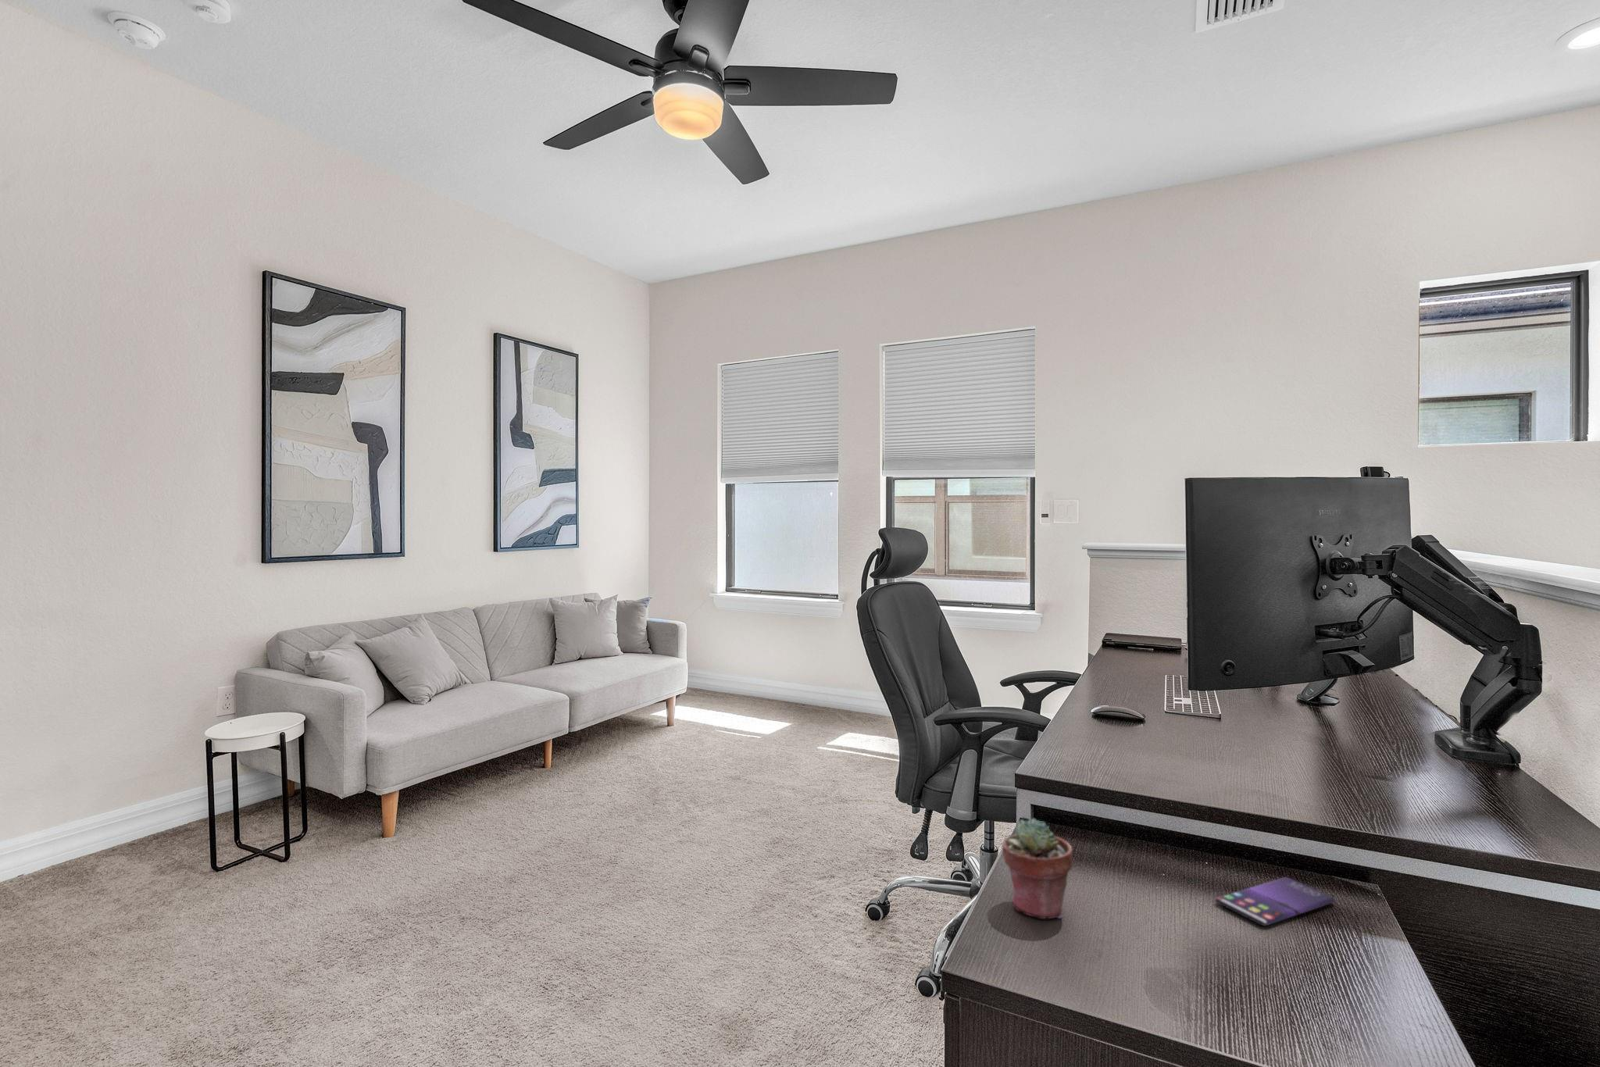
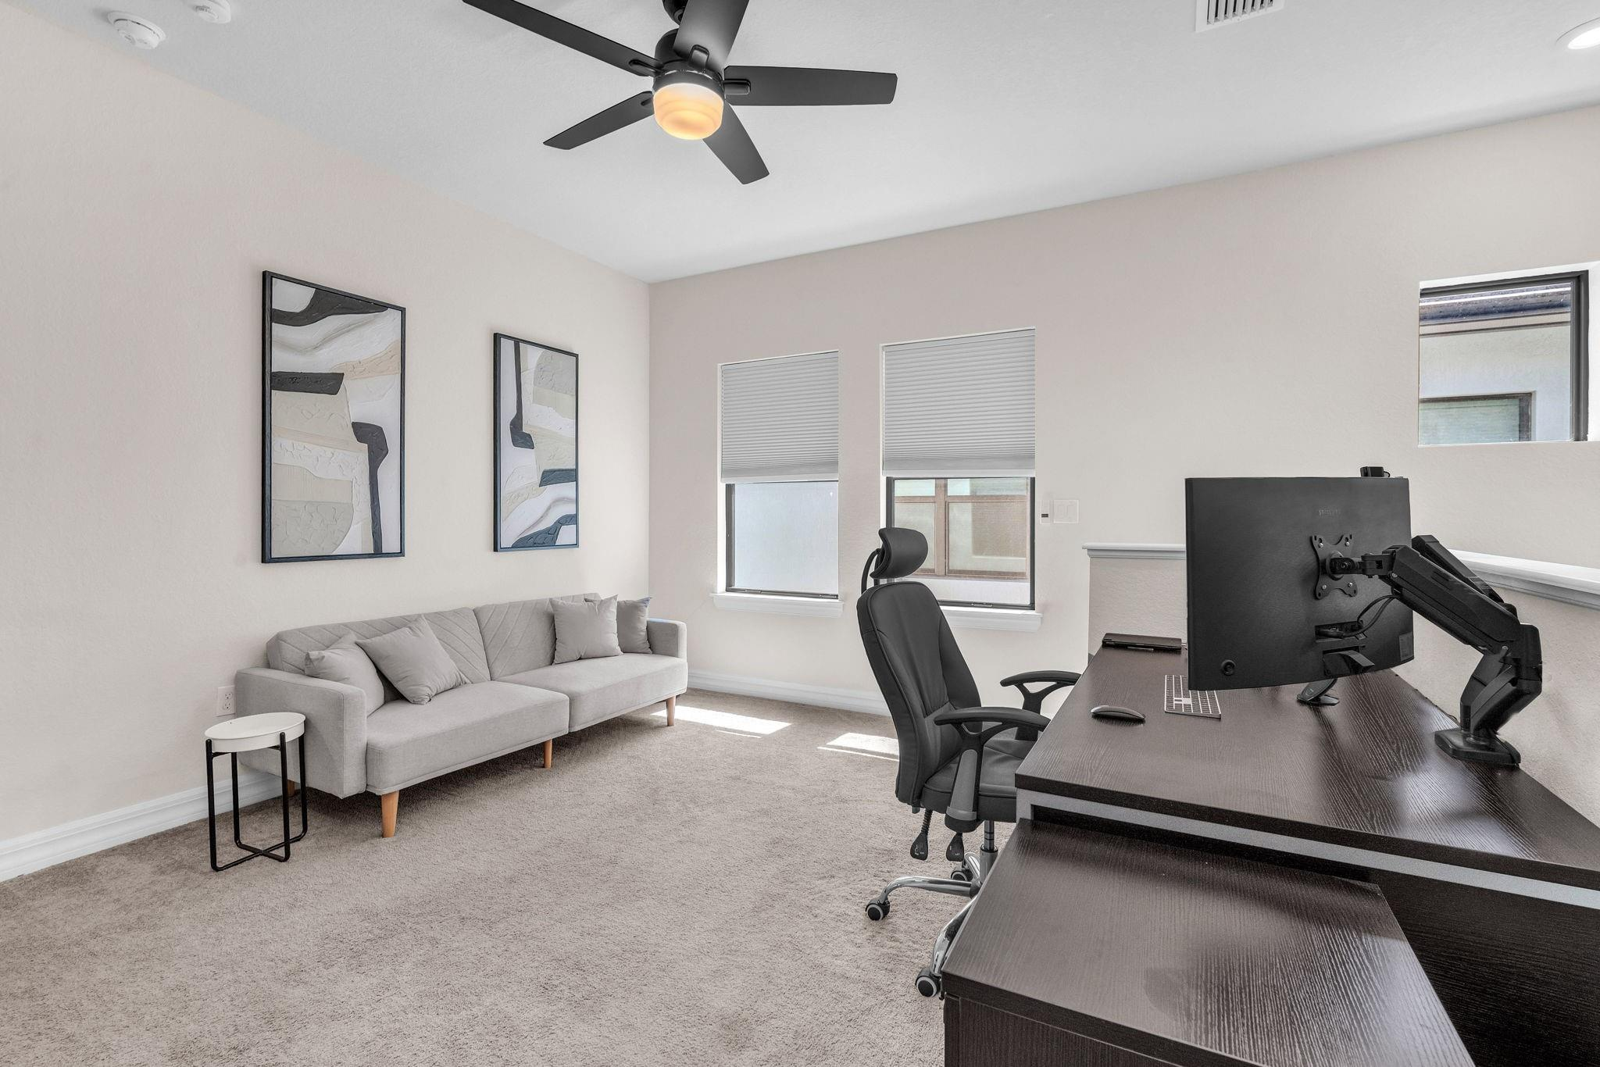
- smartphone [1214,876,1336,926]
- potted succulent [1001,818,1074,921]
